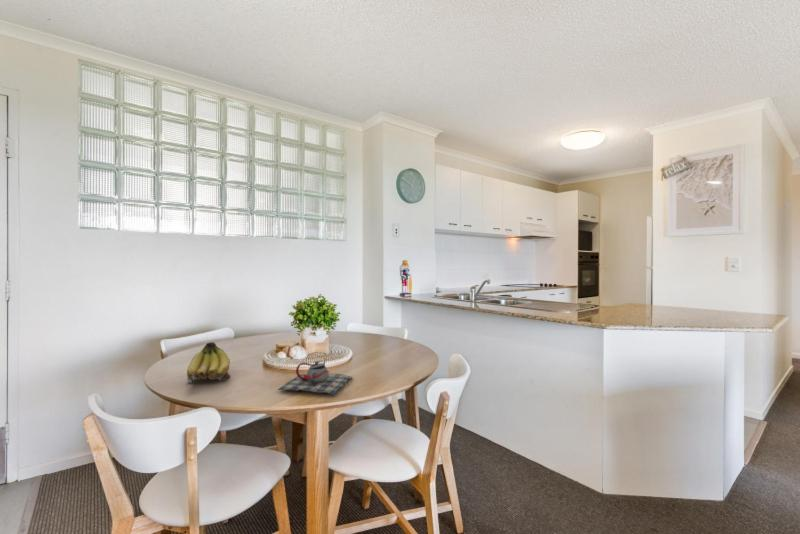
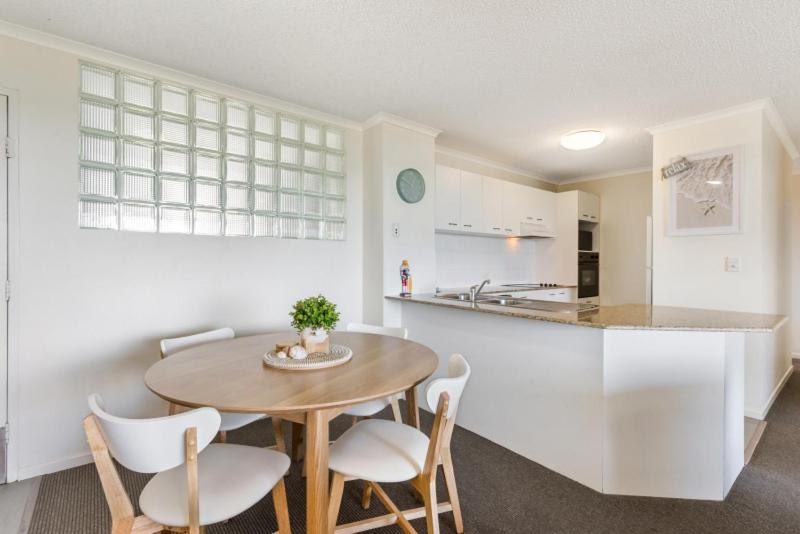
- teapot [277,356,354,396]
- fruit [186,341,231,384]
